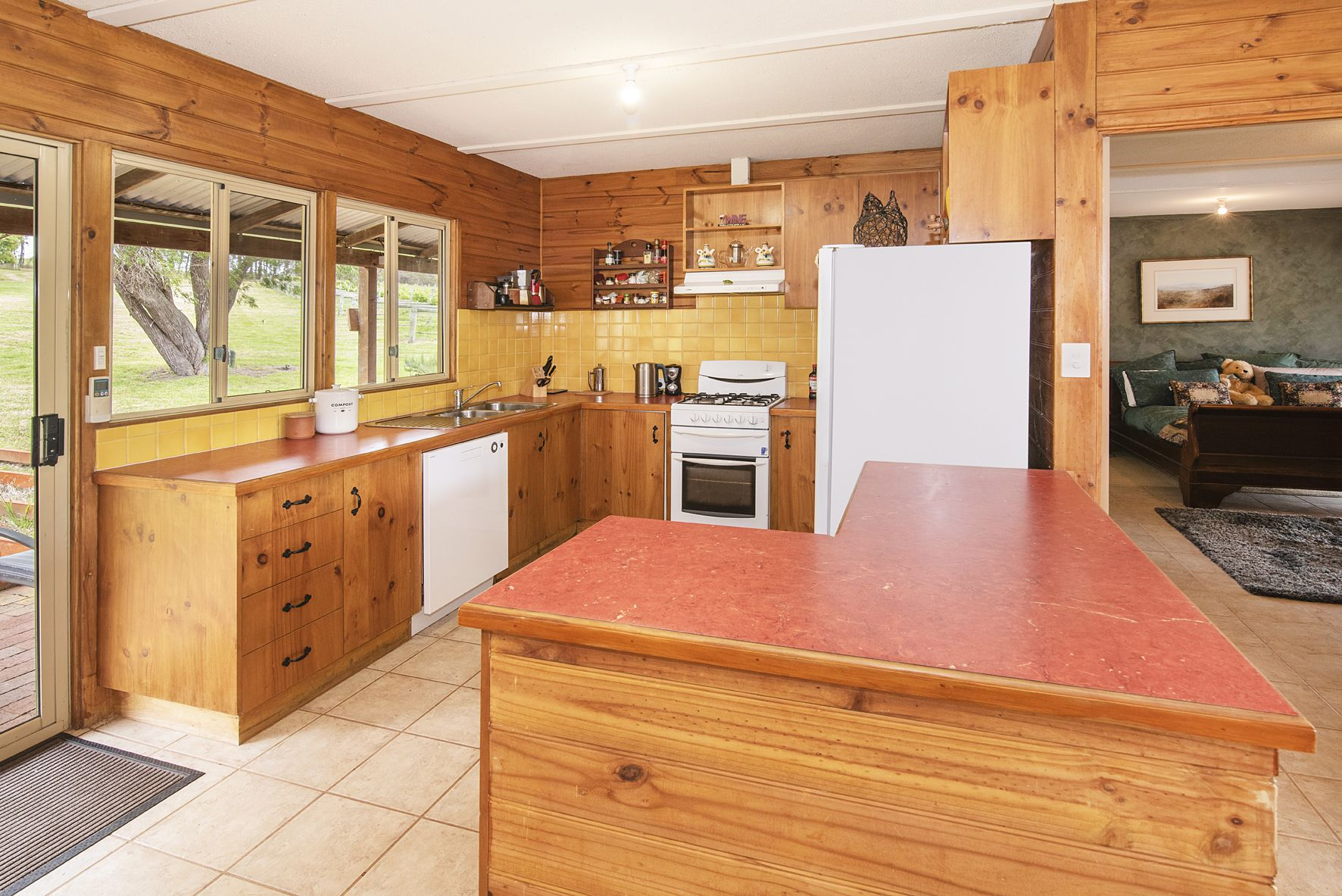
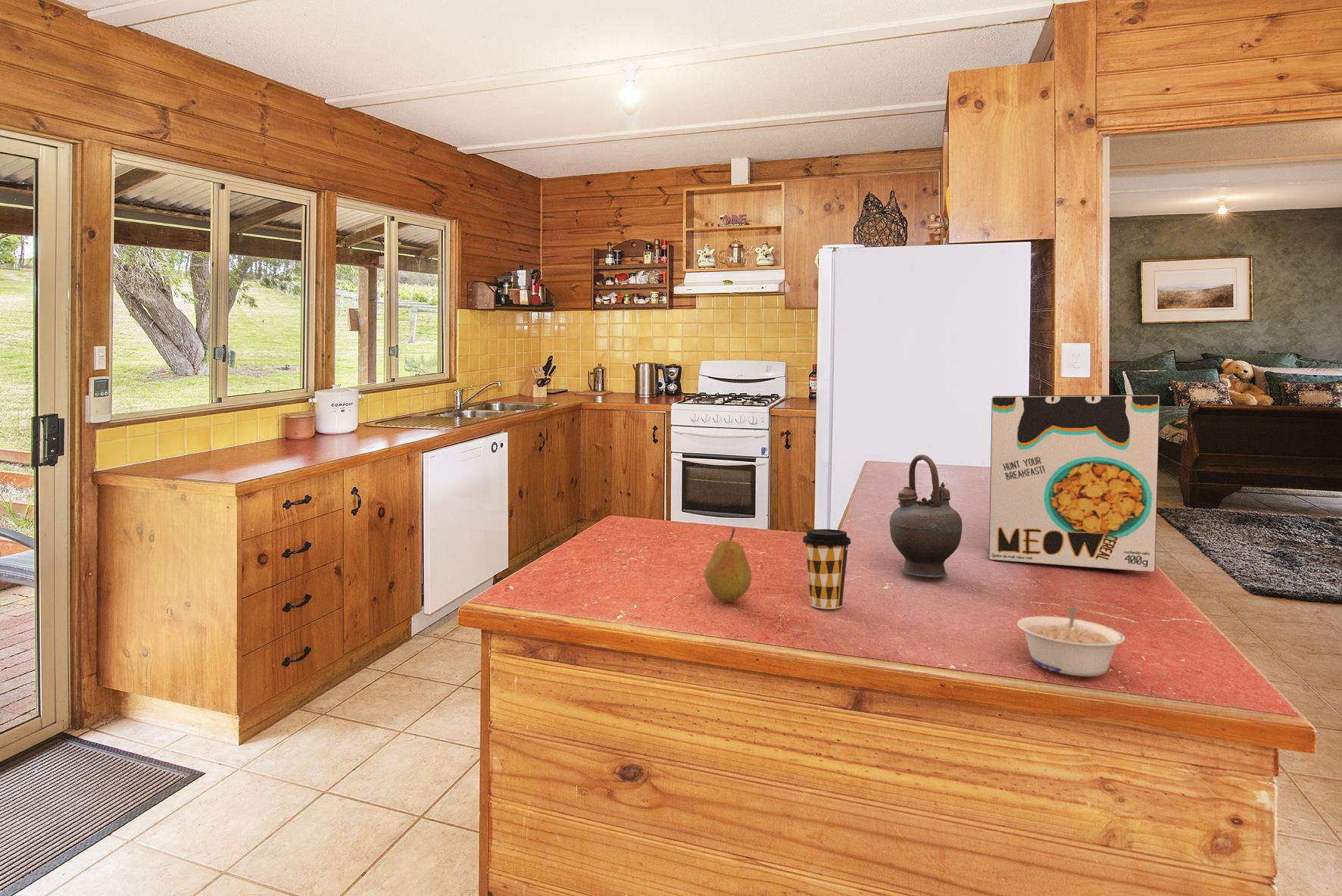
+ coffee cup [802,529,852,610]
+ cereal box [988,394,1160,573]
+ teapot [889,454,963,579]
+ fruit [704,526,752,604]
+ legume [1016,606,1125,677]
